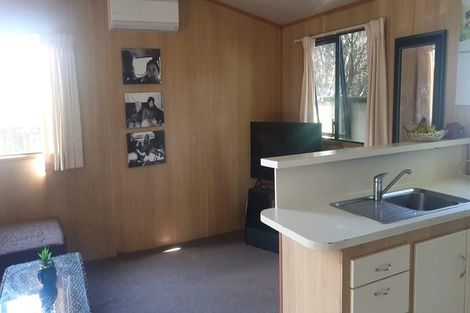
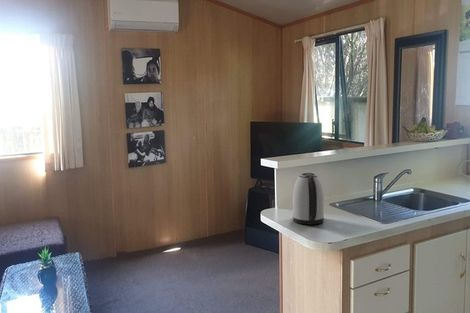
+ kettle [292,172,325,226]
